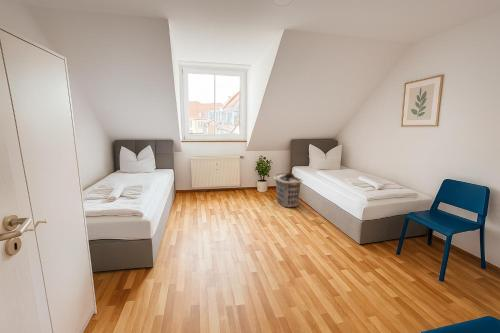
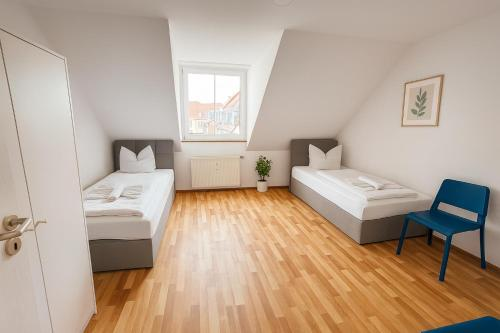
- clothes hamper [273,171,304,209]
